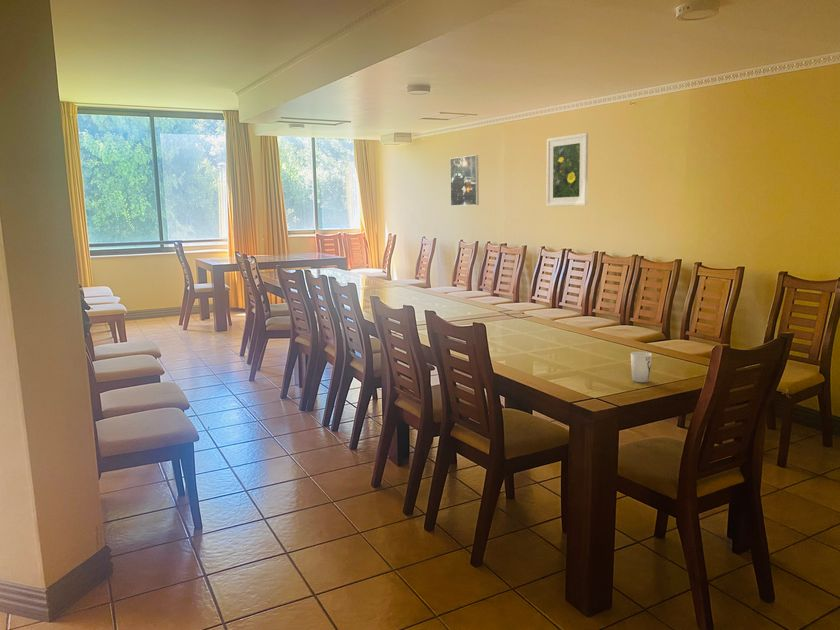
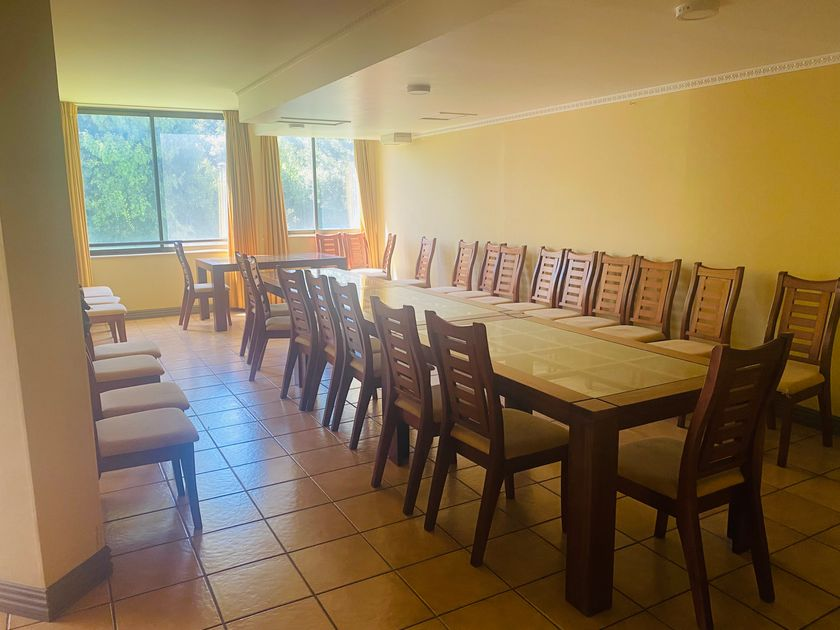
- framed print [546,132,589,207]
- cup [630,351,653,383]
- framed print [449,154,480,207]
